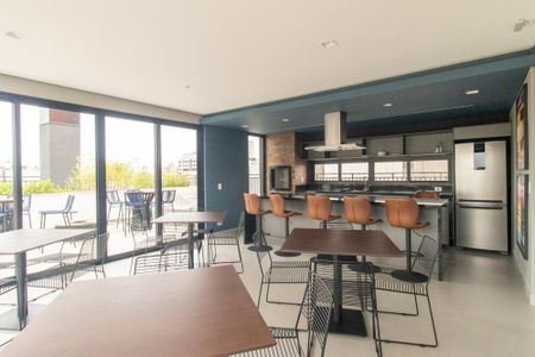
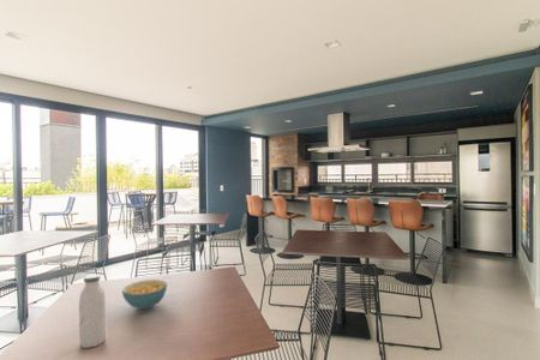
+ water bottle [78,274,107,349]
+ cereal bowl [121,278,168,311]
